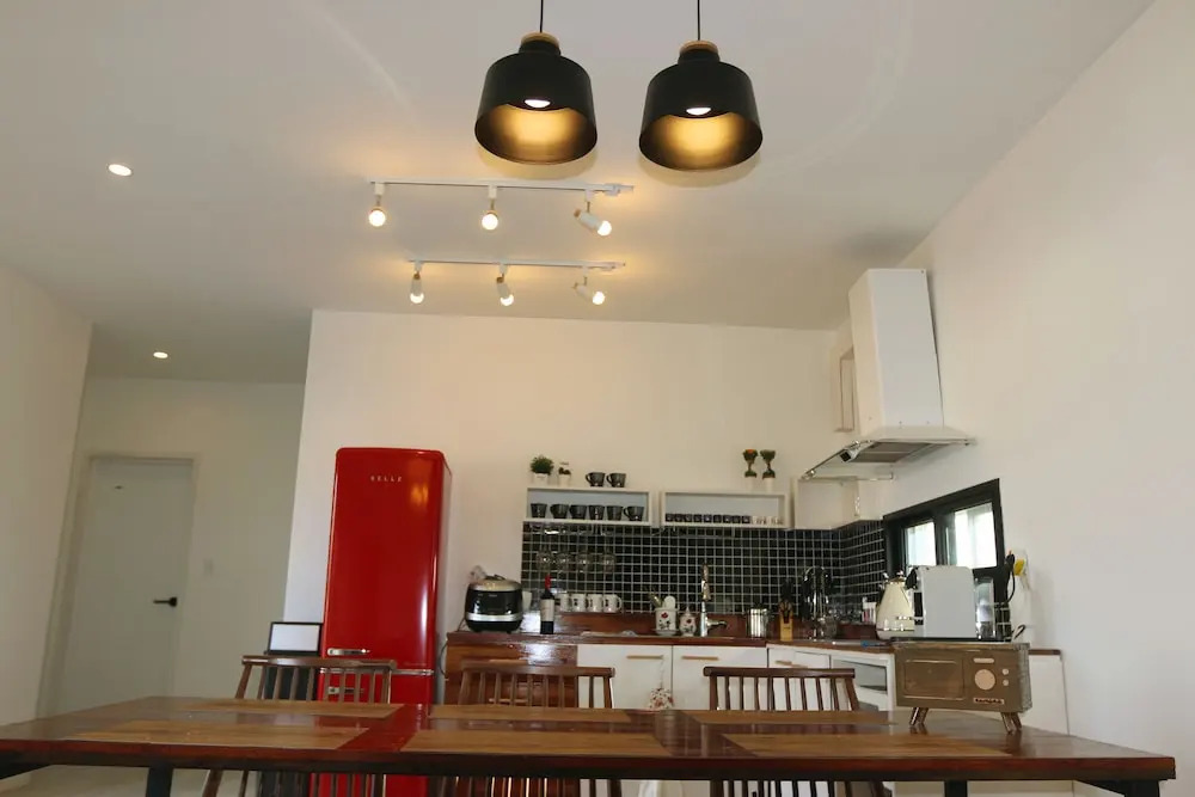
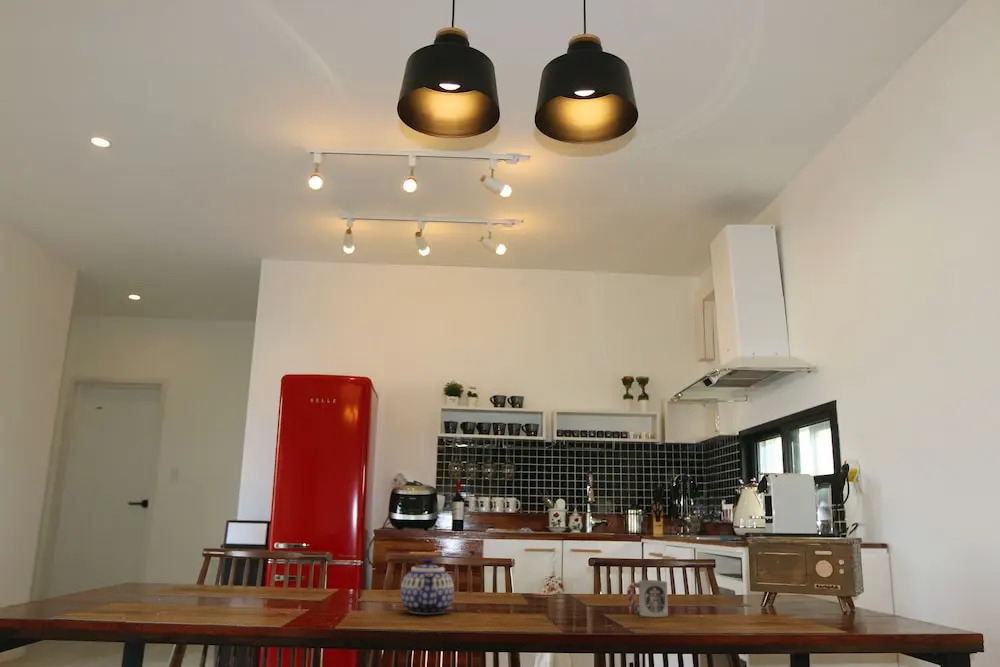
+ teapot [400,557,455,615]
+ cup [626,579,669,618]
